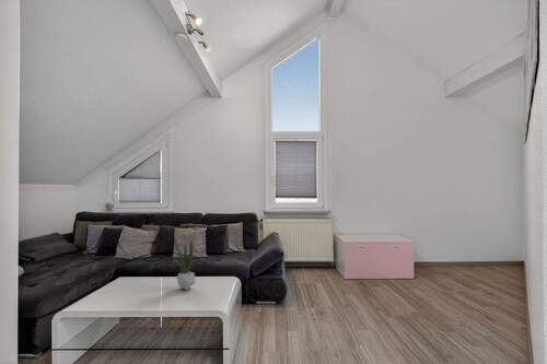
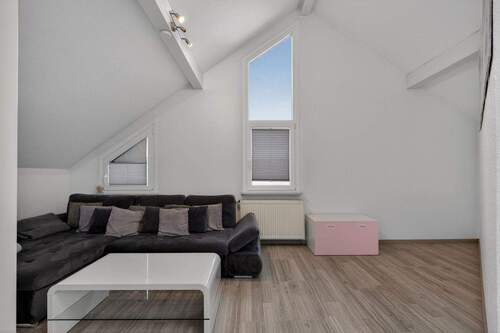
- potted plant [173,238,198,291]
